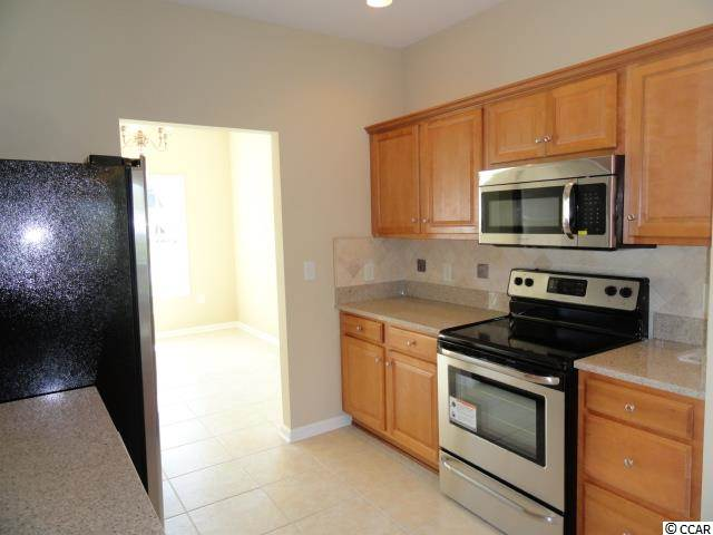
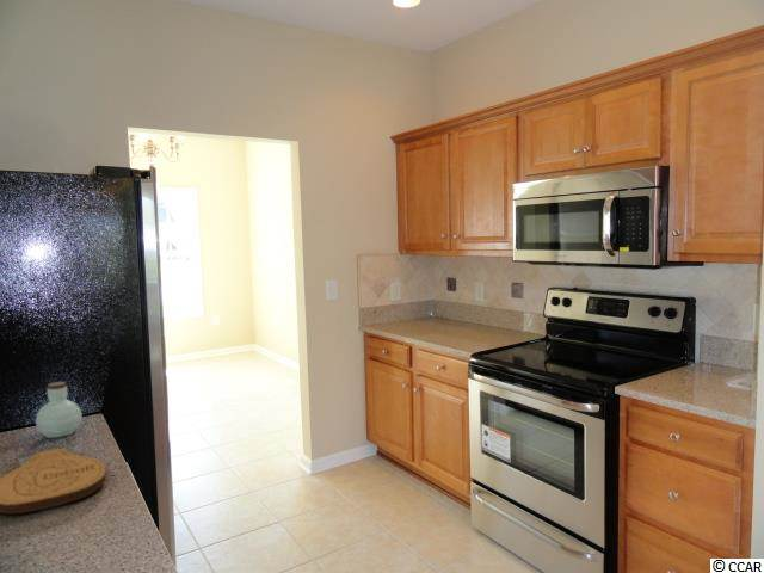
+ key chain [0,446,107,515]
+ jar [35,381,84,439]
